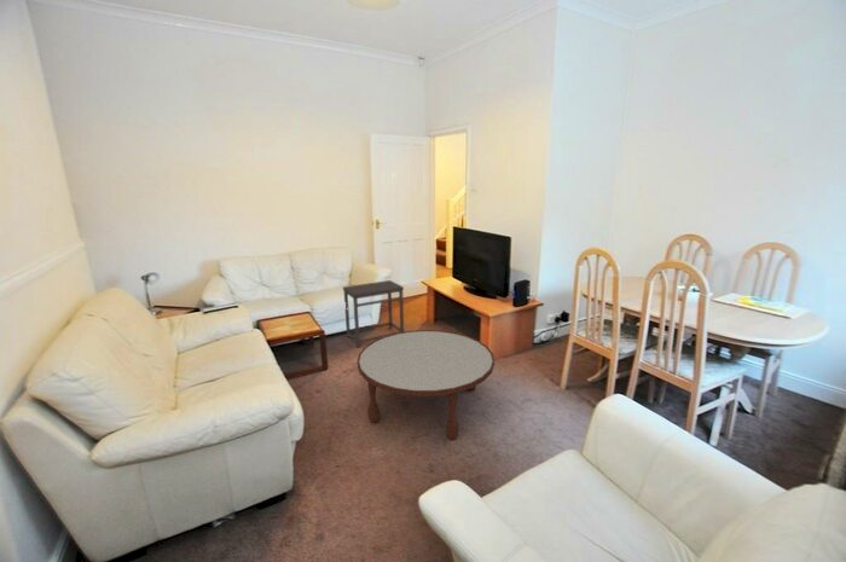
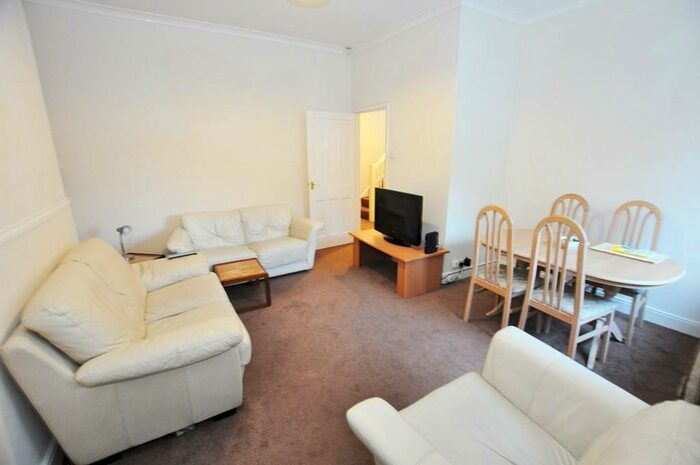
- side table [342,279,405,348]
- coffee table [355,329,496,441]
